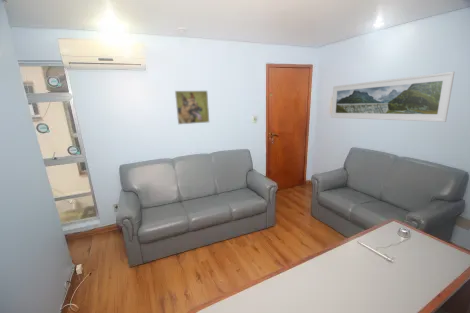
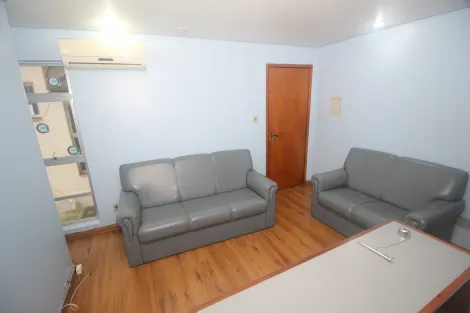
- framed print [174,90,210,125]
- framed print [330,71,456,123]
